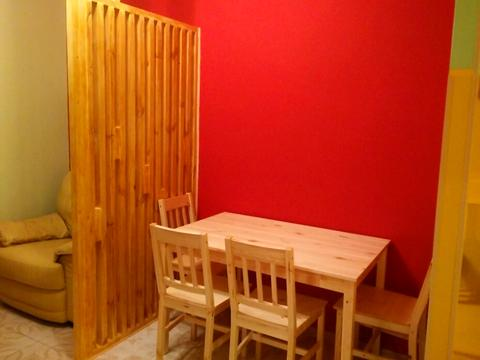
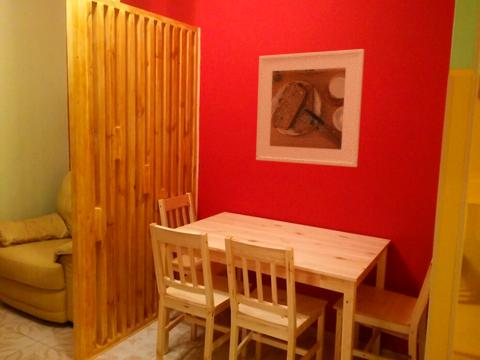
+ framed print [255,48,365,168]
